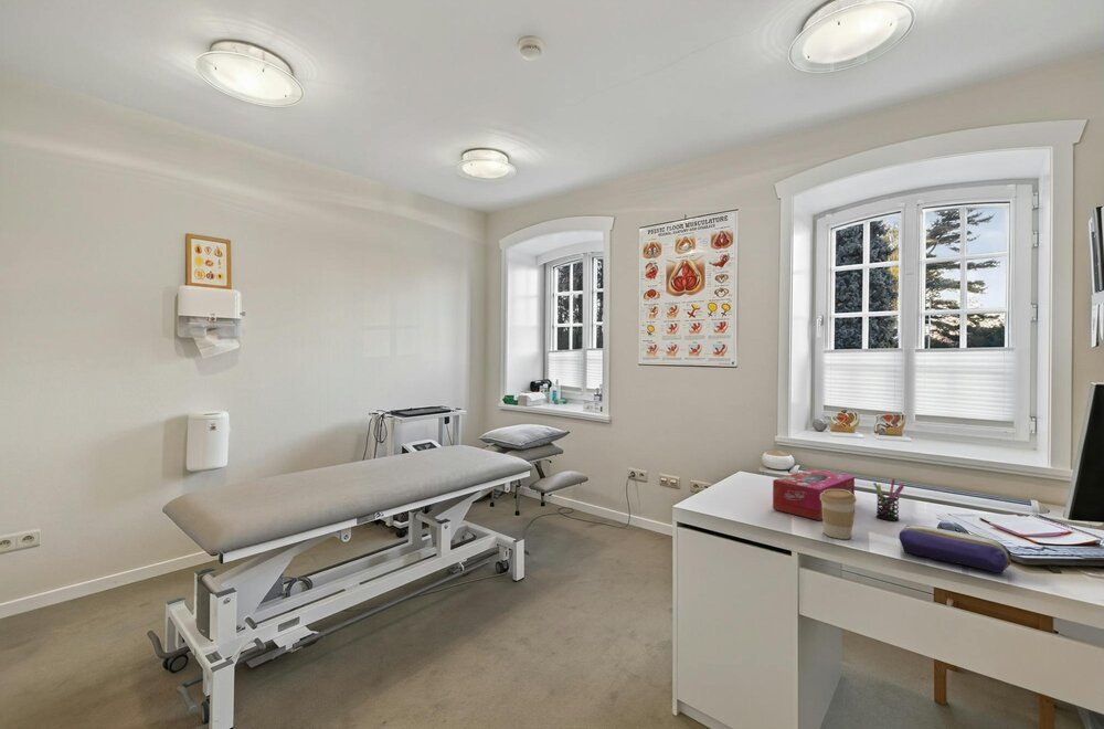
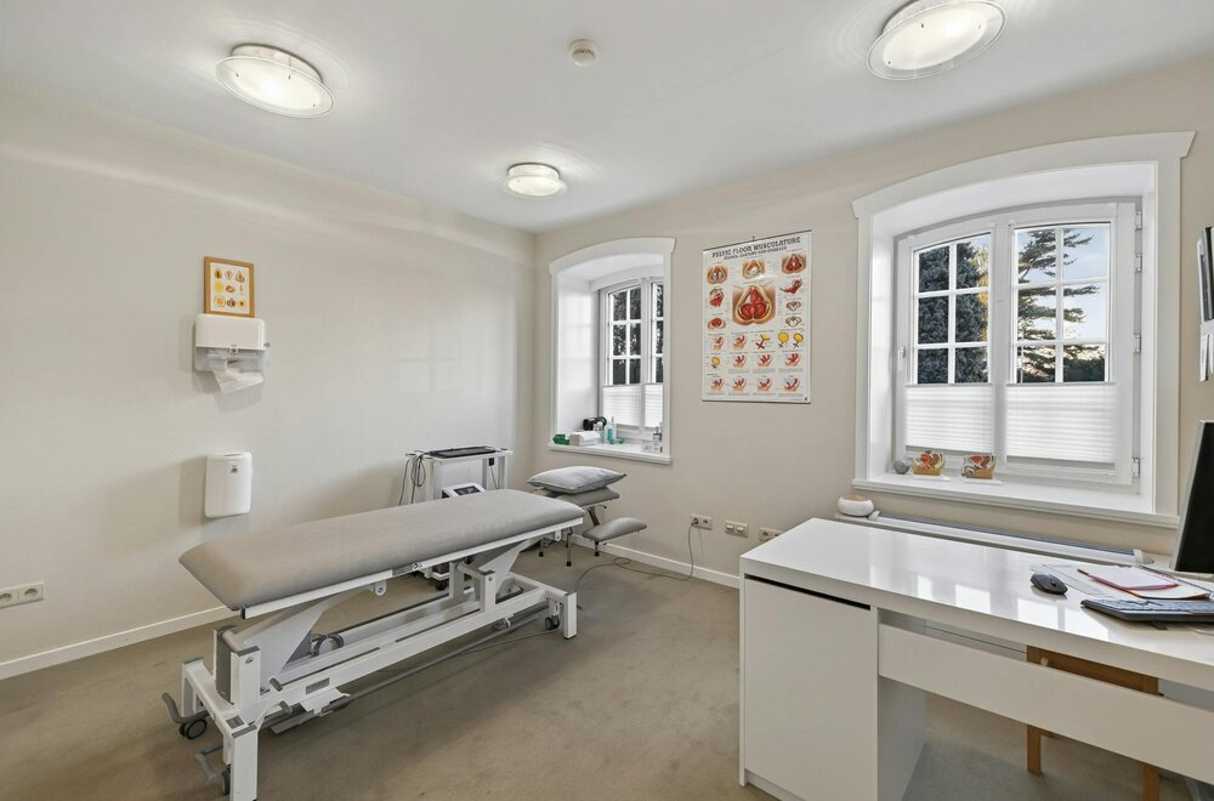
- tissue box [772,468,856,521]
- coffee cup [820,489,858,540]
- pencil case [899,524,1012,574]
- pen holder [872,478,905,521]
